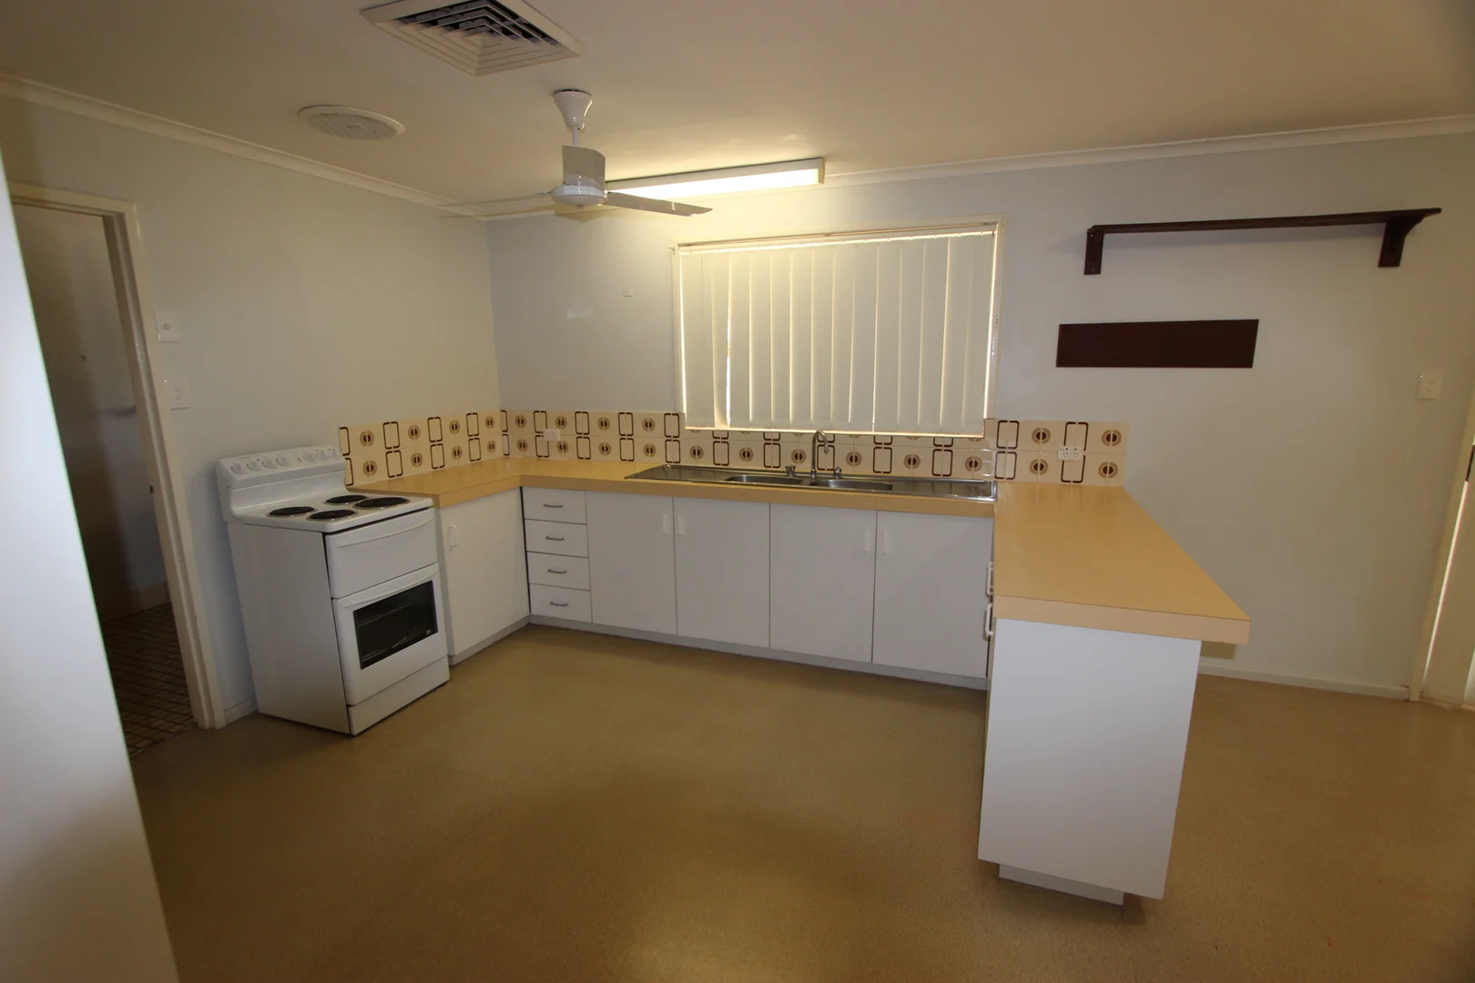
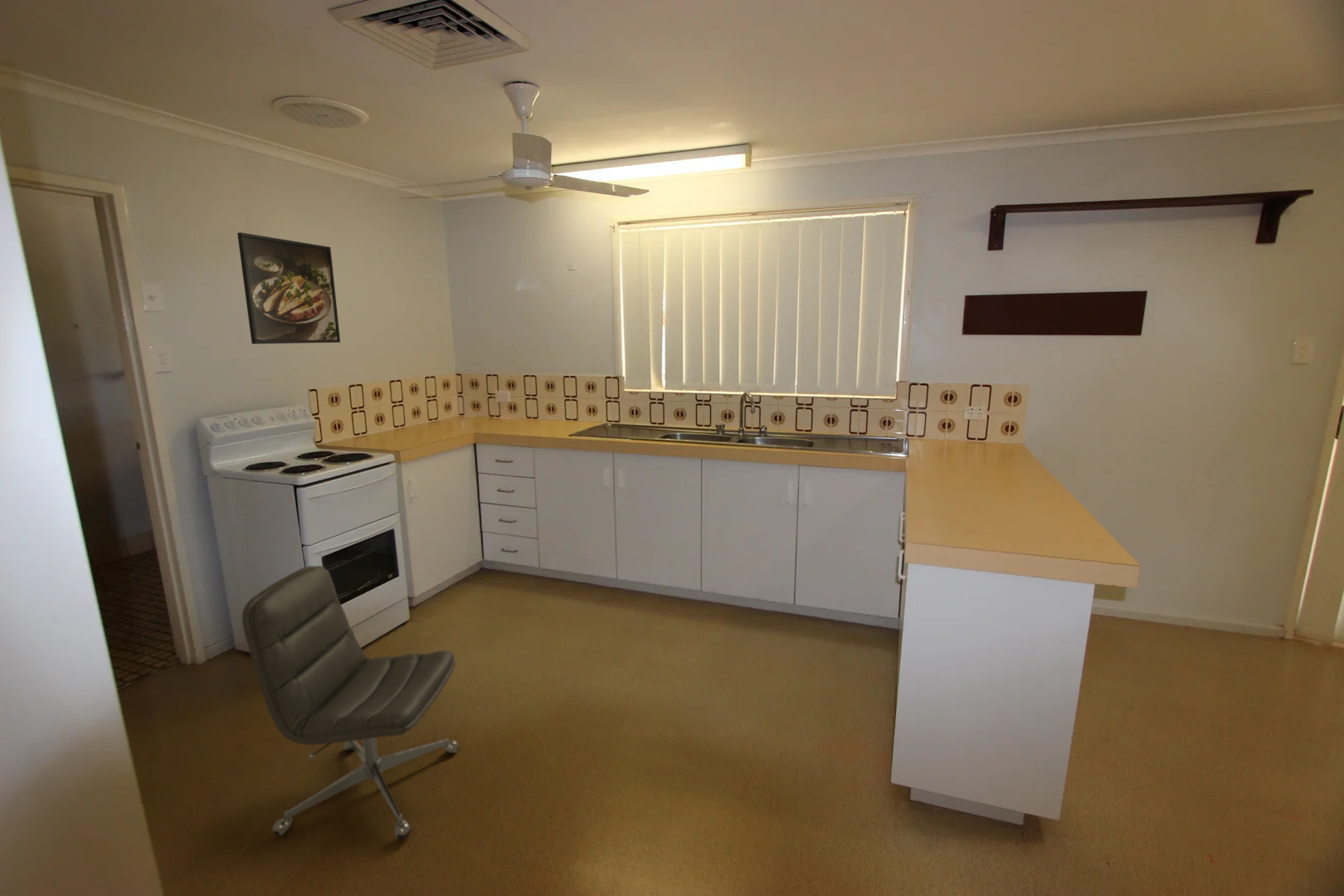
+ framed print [236,231,341,345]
+ chair [241,565,460,840]
